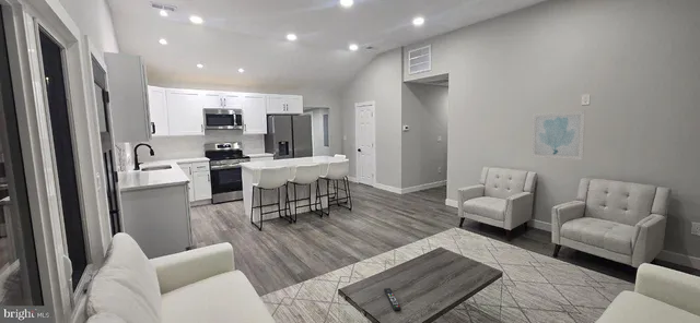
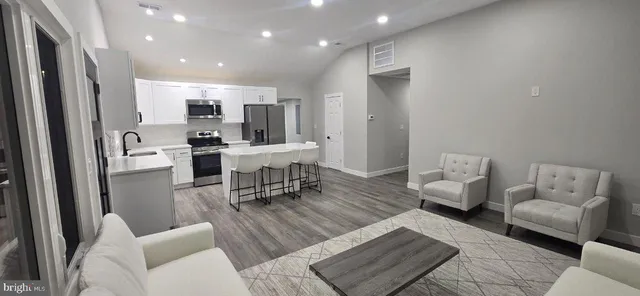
- remote control [383,287,402,312]
- wall art [530,110,586,162]
